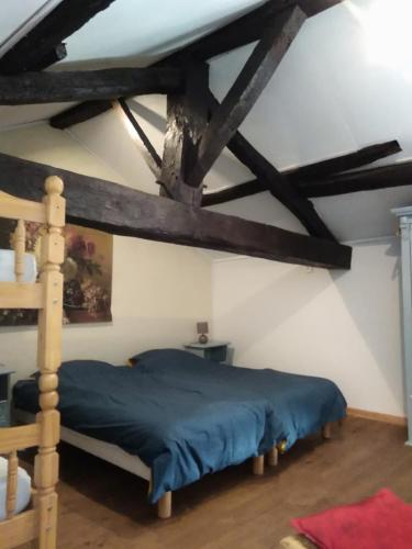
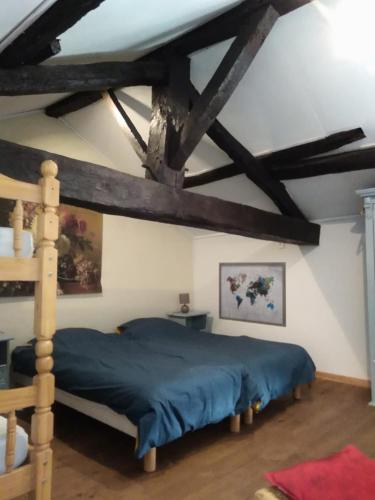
+ wall art [218,261,287,328]
